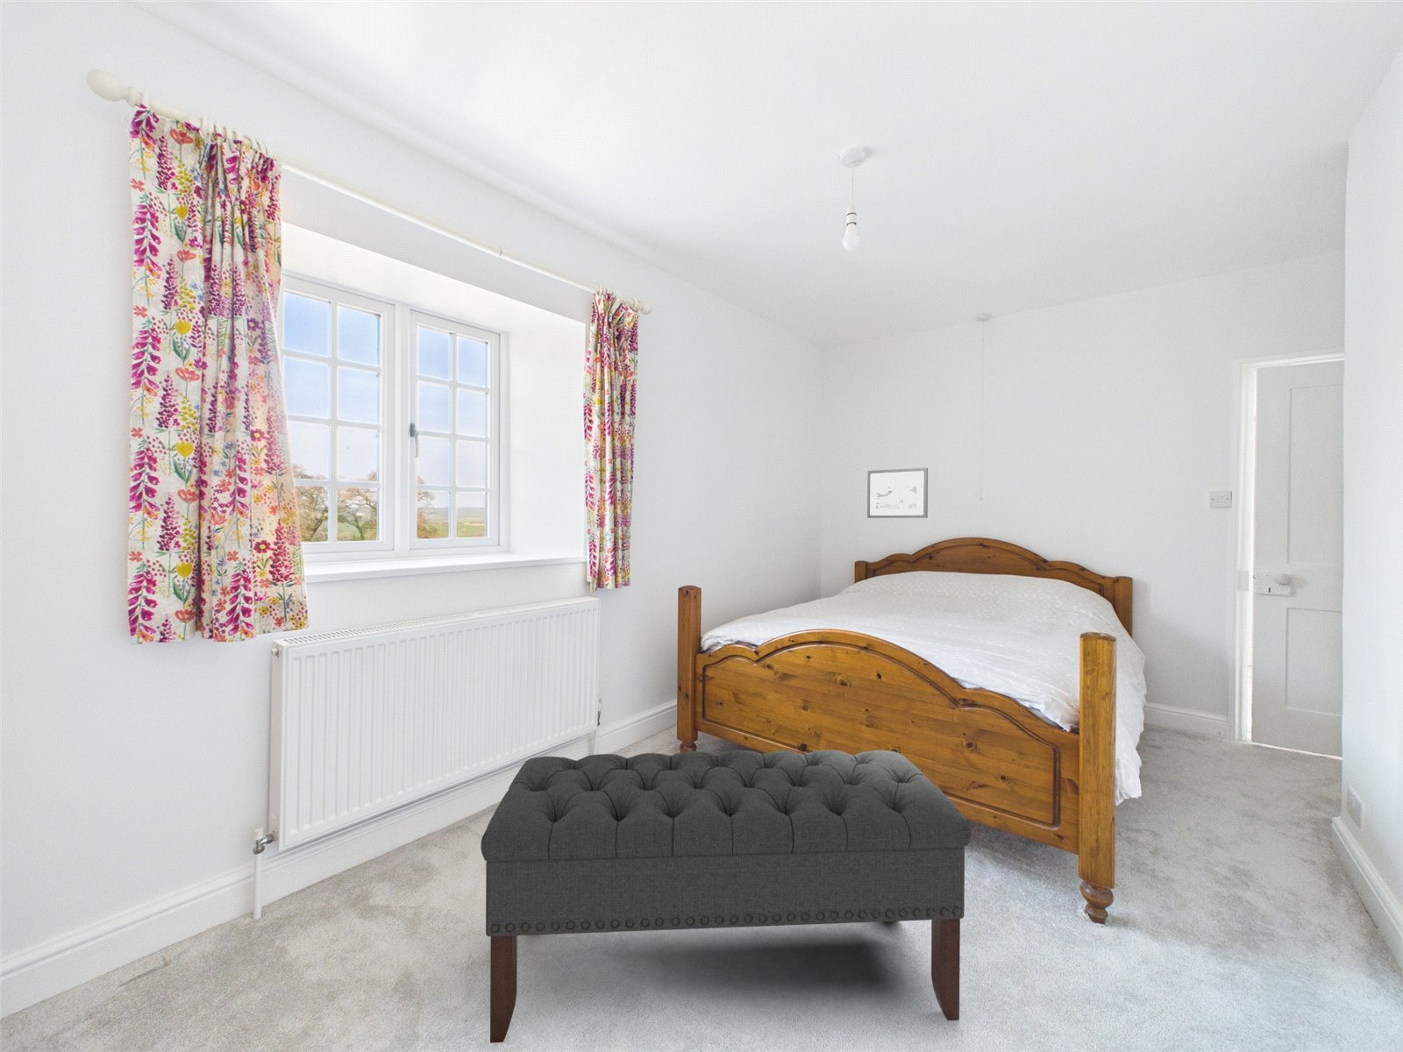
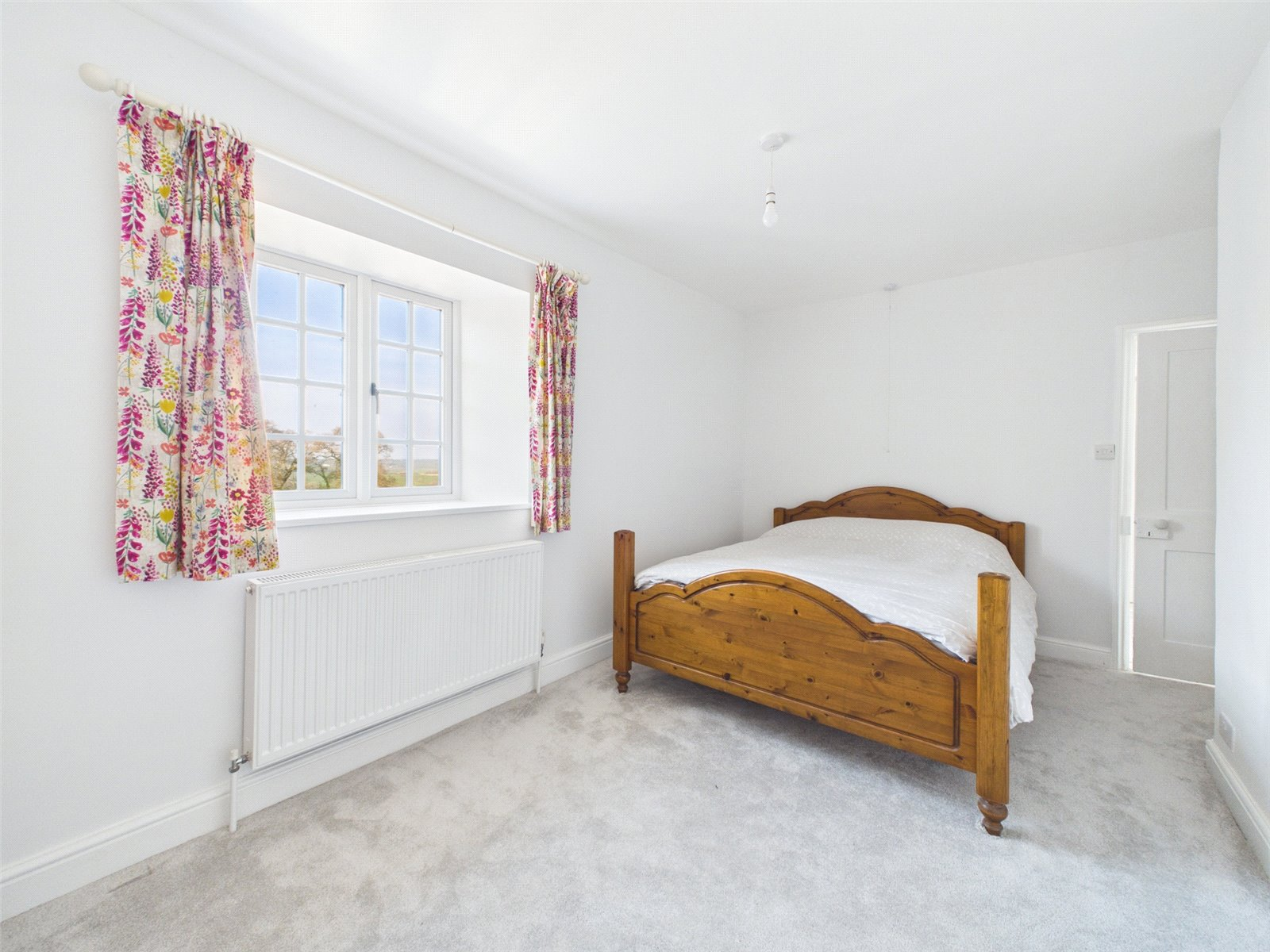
- bench [479,749,972,1044]
- picture frame [866,467,929,519]
